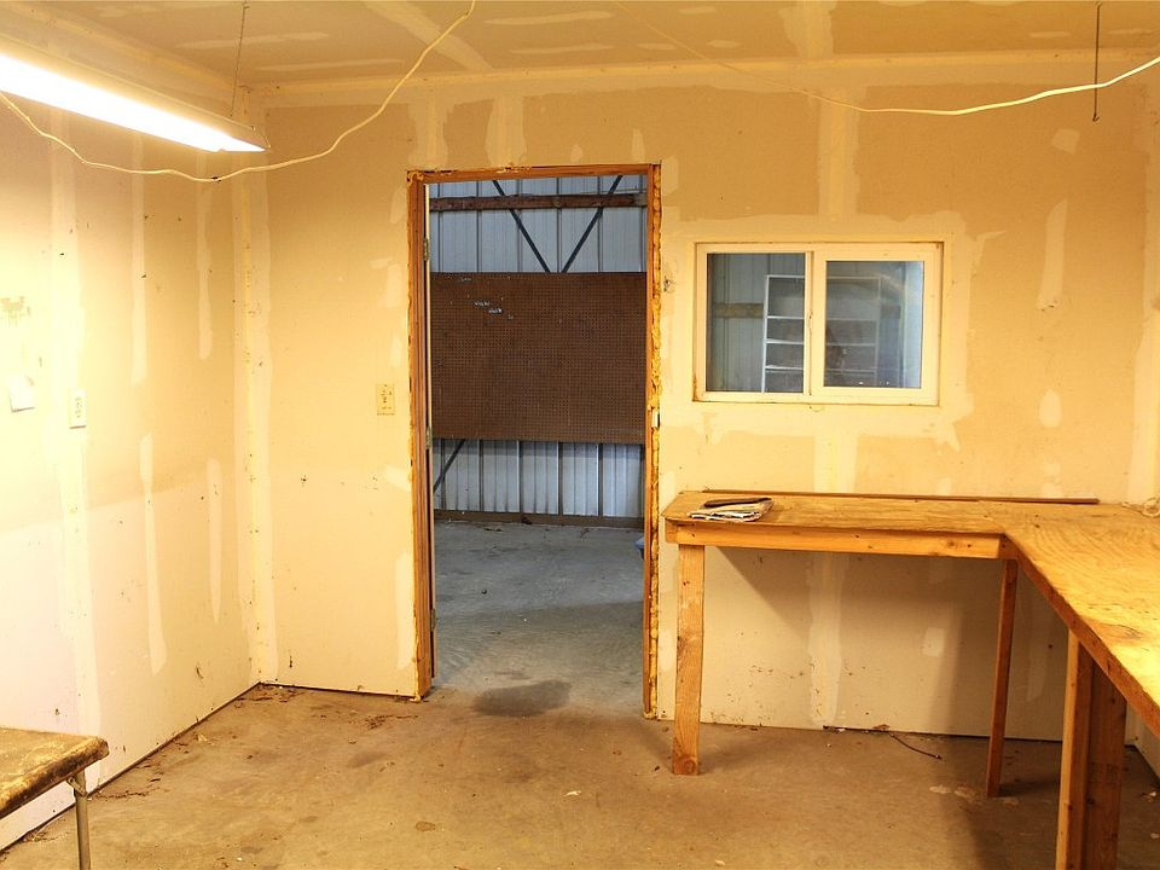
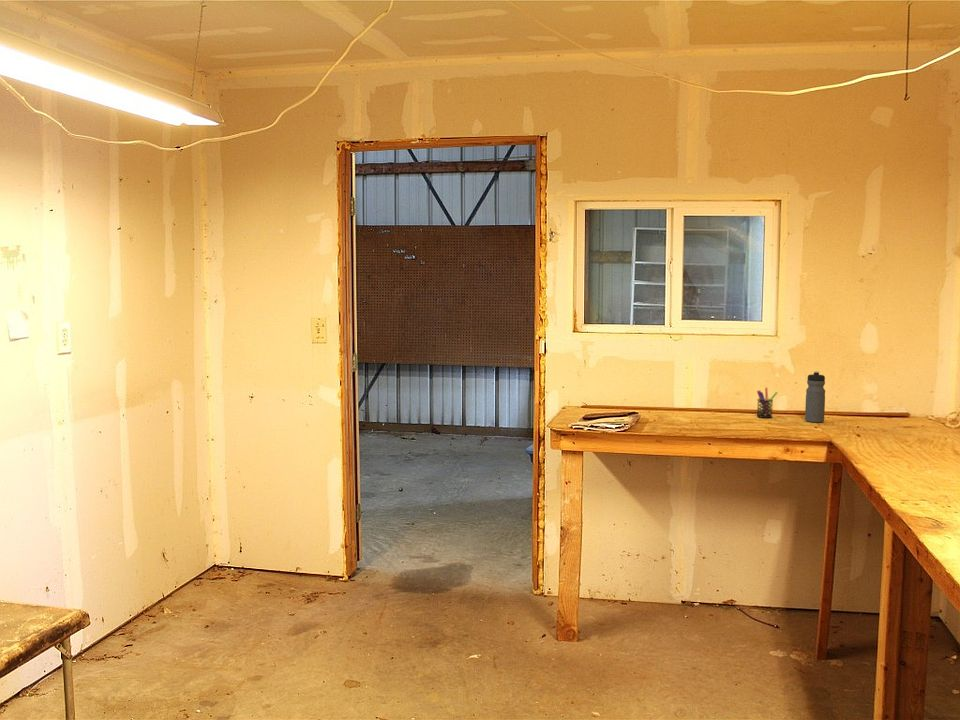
+ pen holder [756,387,778,419]
+ water bottle [804,370,826,424]
